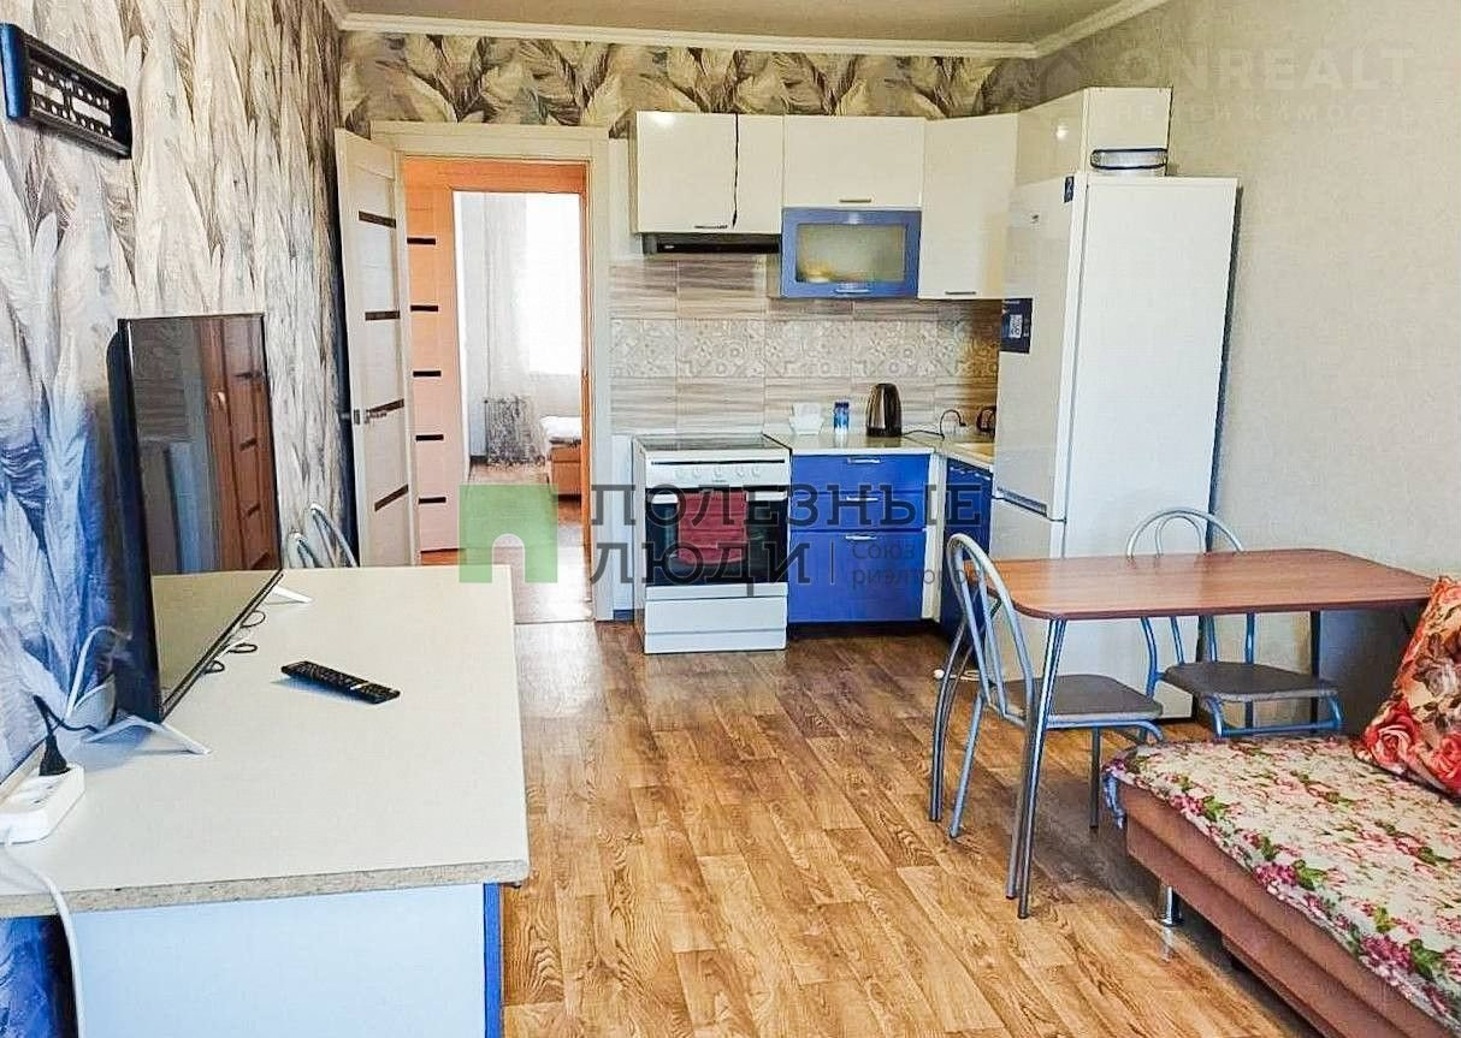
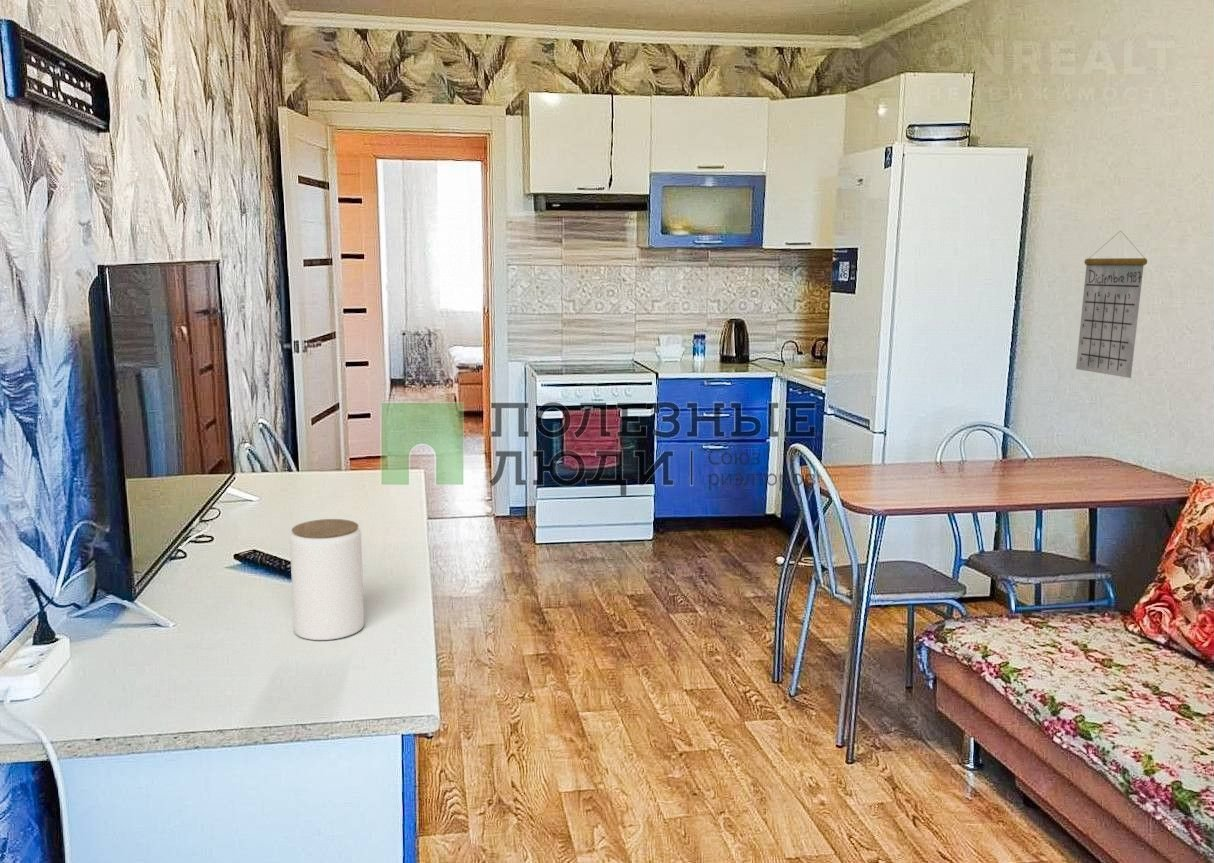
+ jar [289,518,365,641]
+ calendar [1075,230,1148,379]
